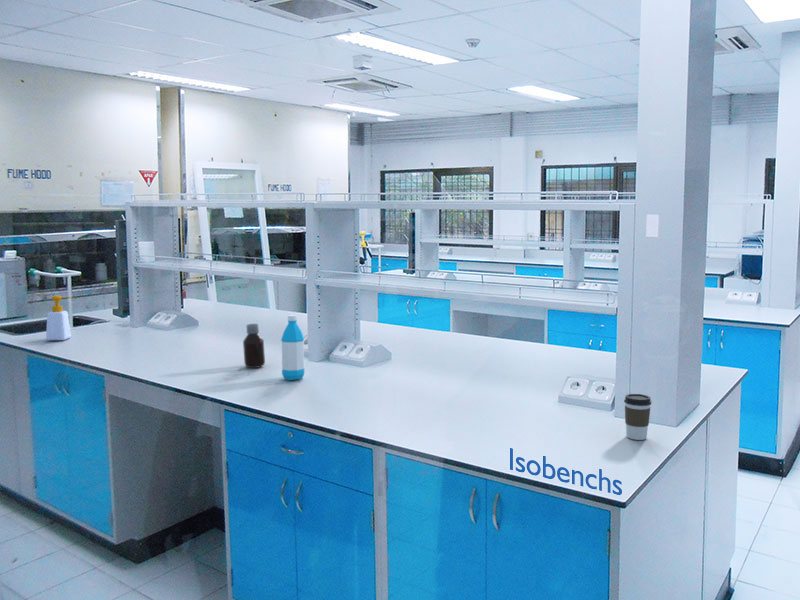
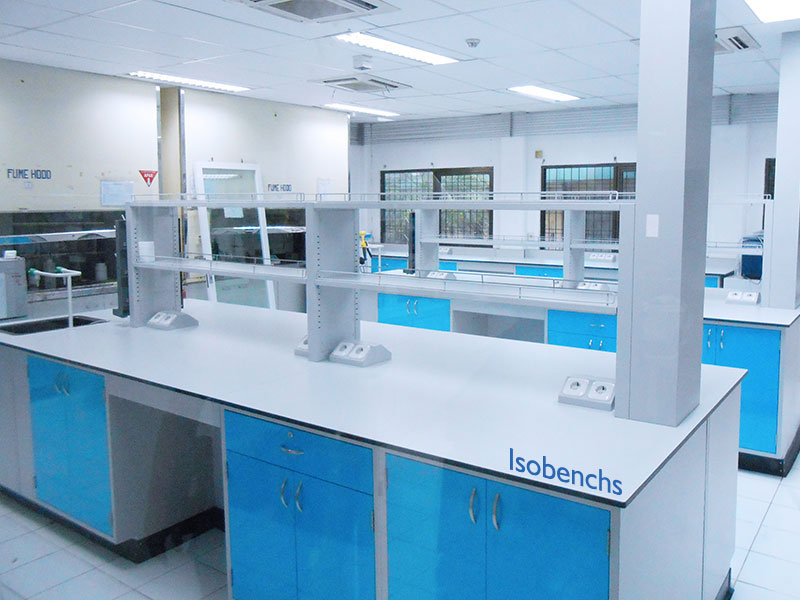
- coffee cup [623,393,652,441]
- bottle [242,323,266,369]
- soap bottle [45,295,76,342]
- water bottle [280,314,305,381]
